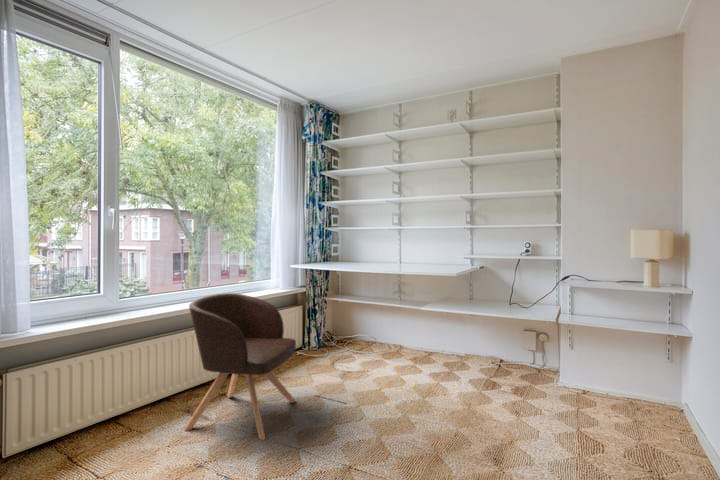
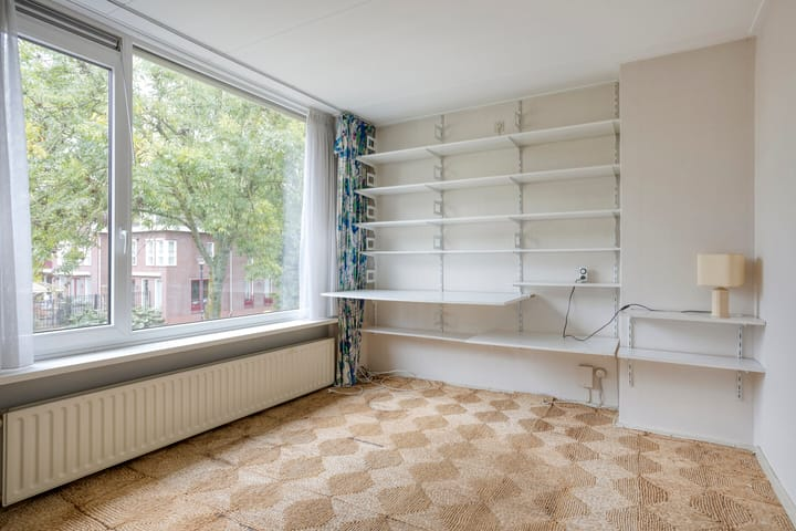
- armchair [182,292,297,441]
